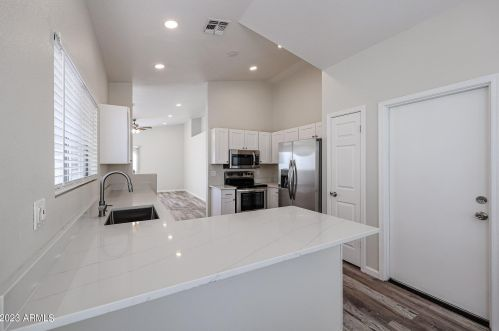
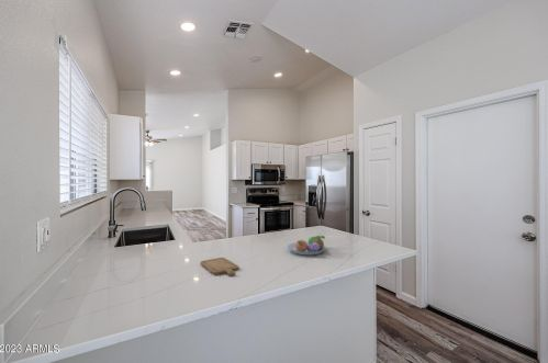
+ chopping board [200,257,239,276]
+ fruit bowl [287,235,327,256]
